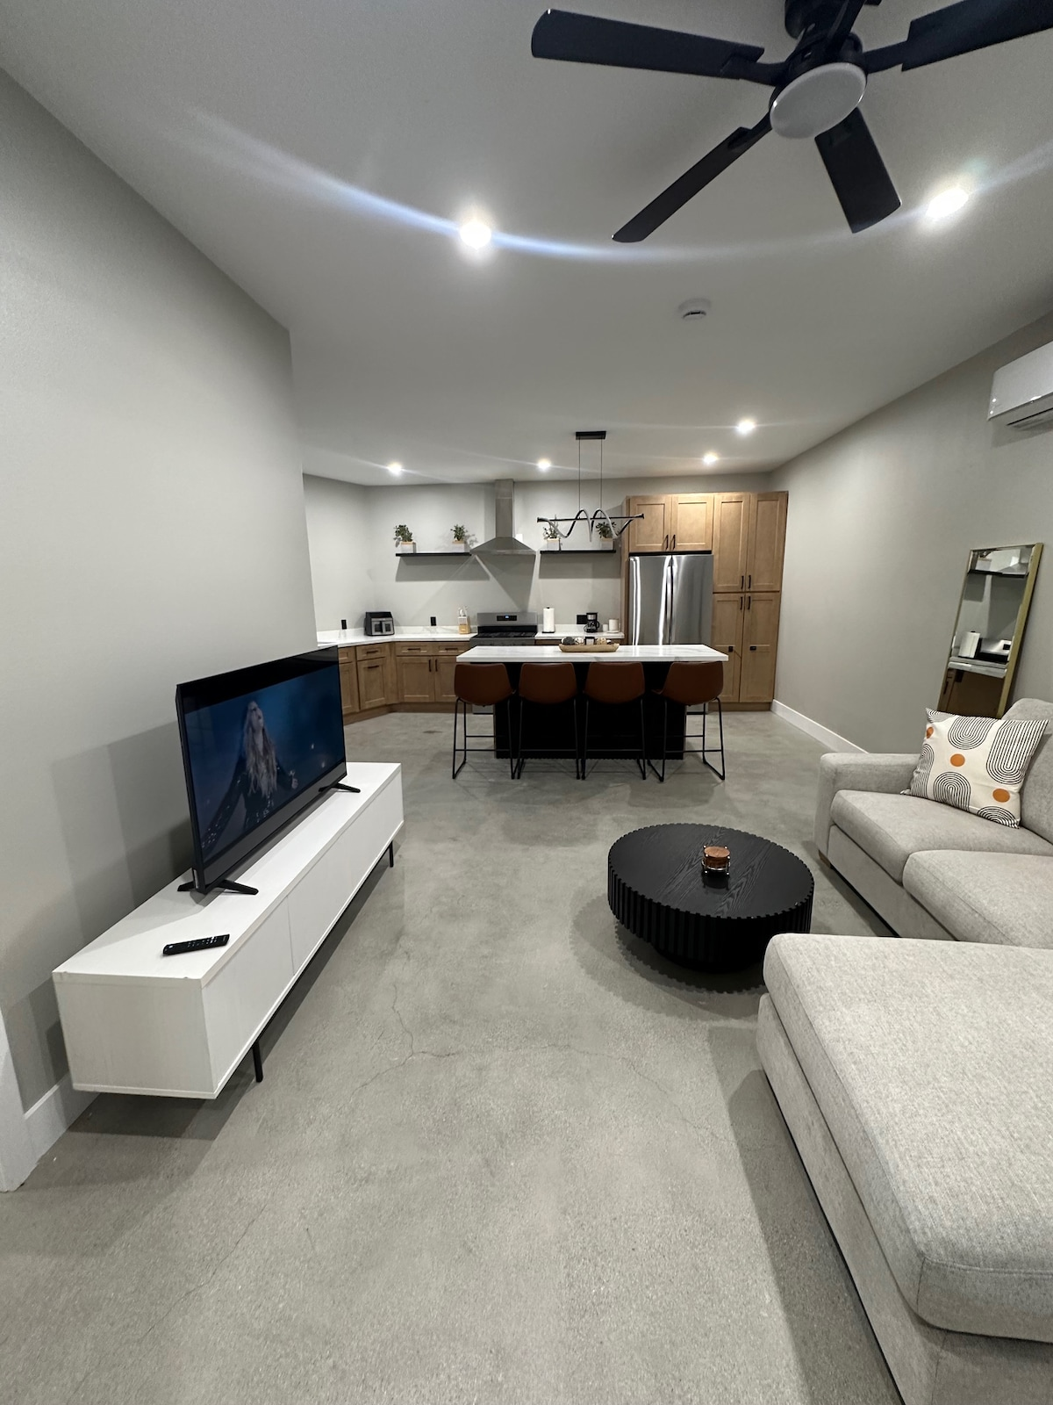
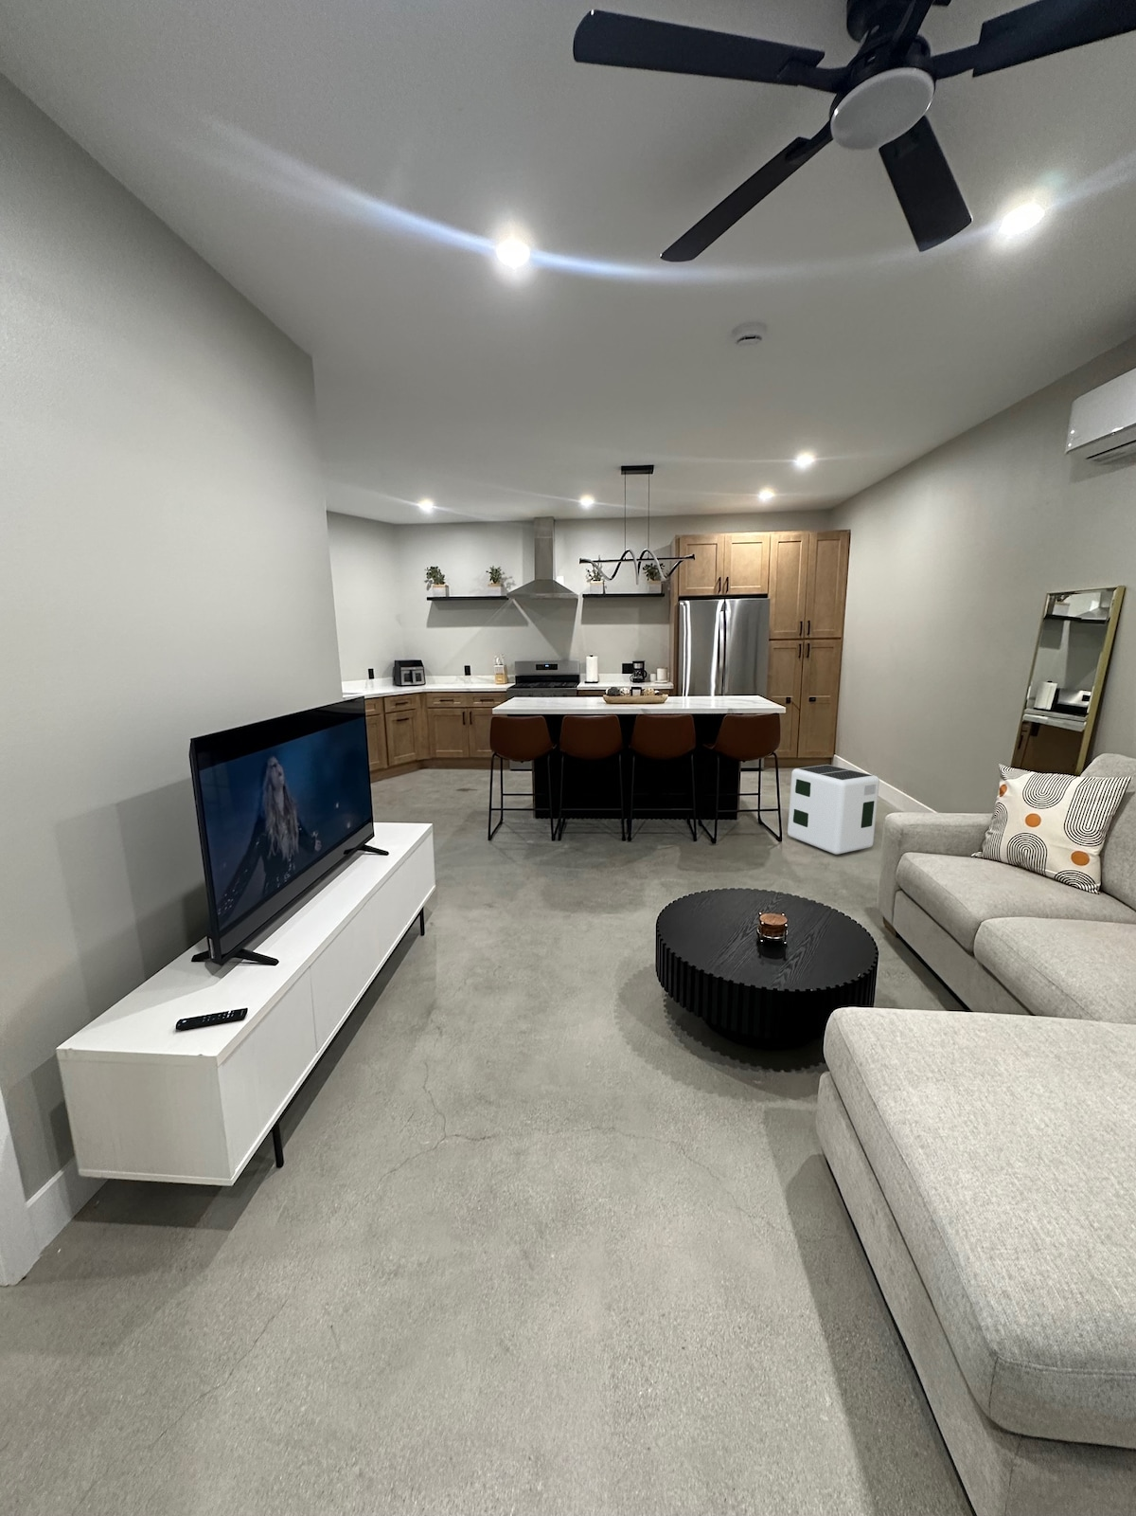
+ air purifier [786,764,881,856]
